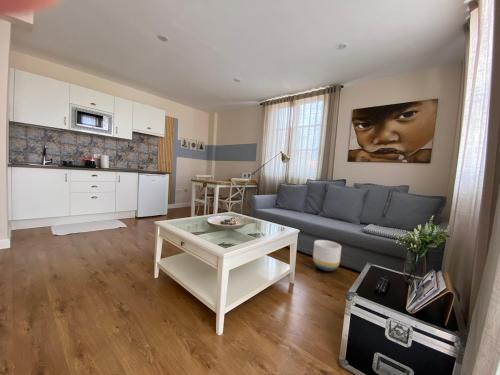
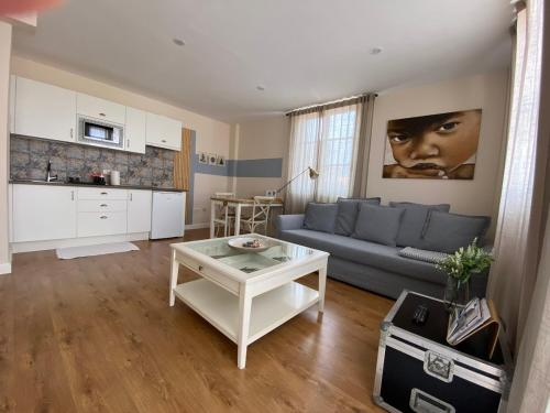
- planter [312,239,342,272]
